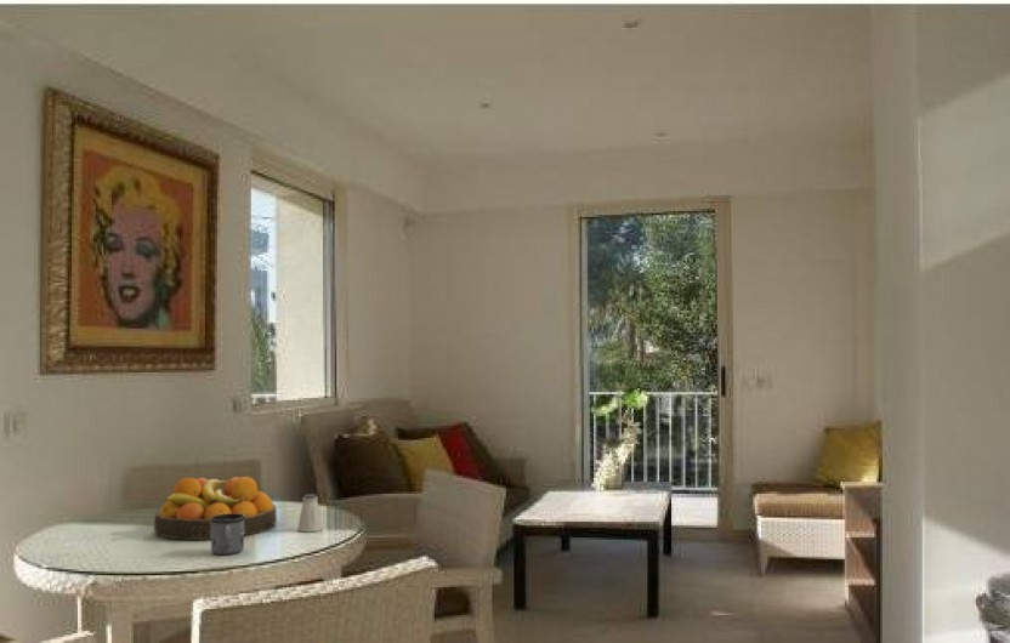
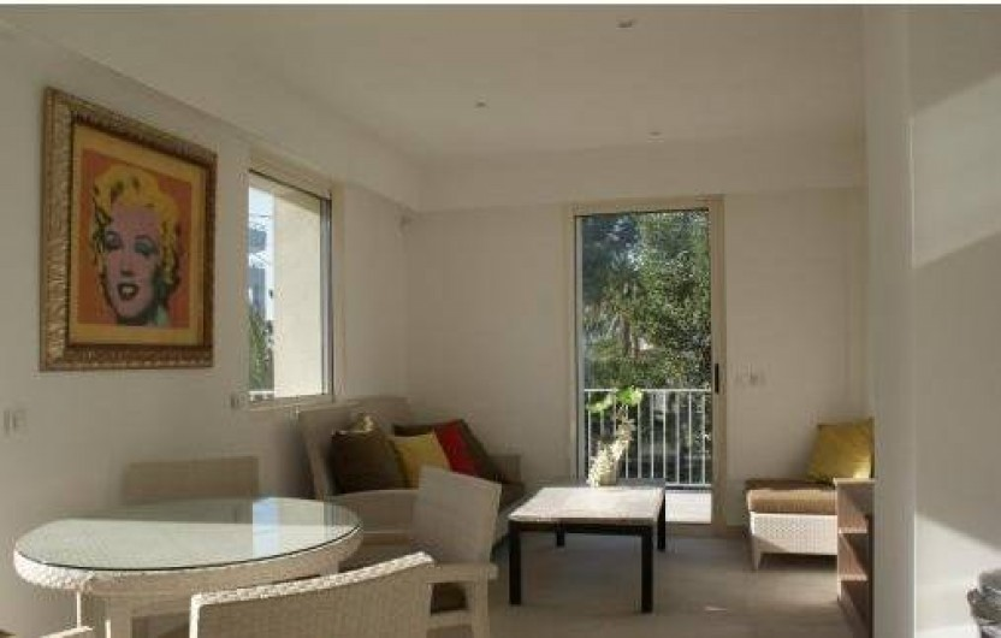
- saltshaker [296,493,324,533]
- mug [210,513,245,556]
- fruit bowl [153,476,278,541]
